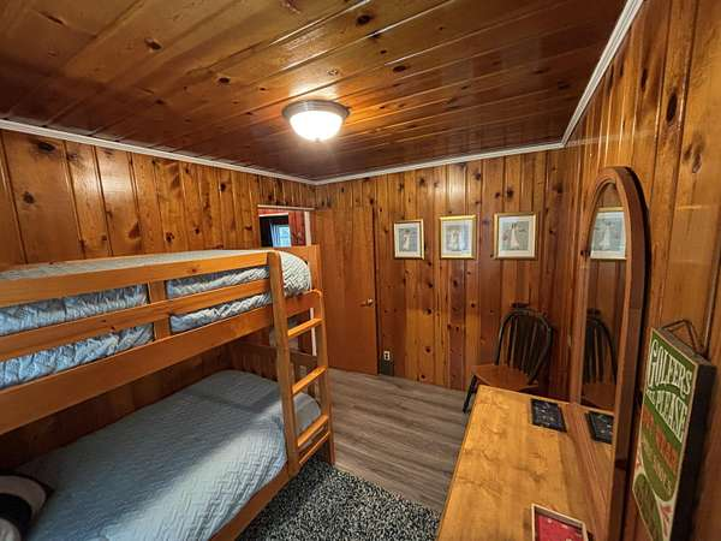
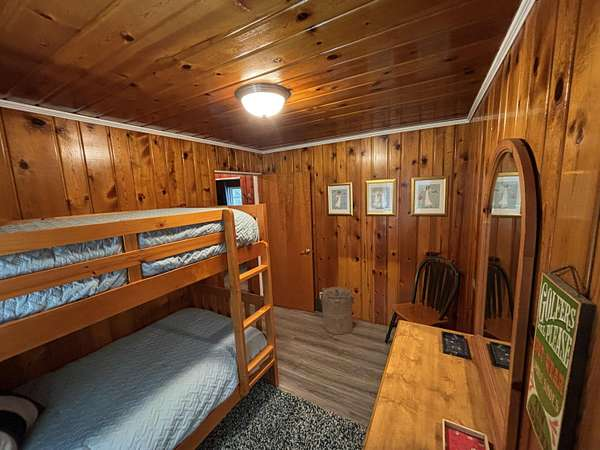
+ laundry hamper [320,286,356,335]
